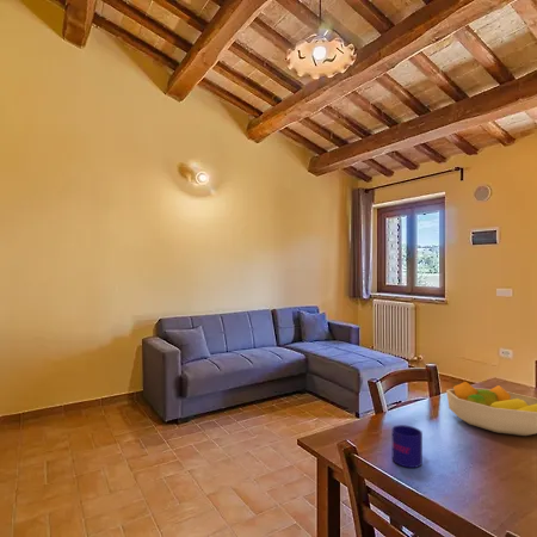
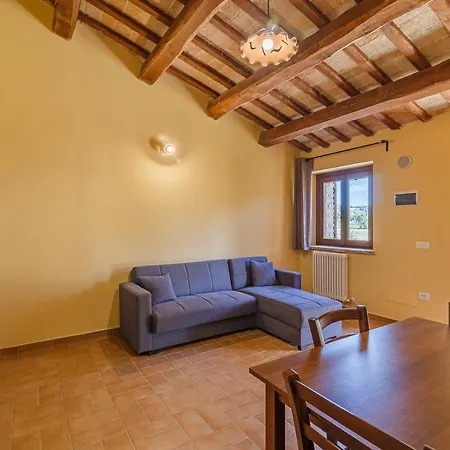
- mug [391,424,424,469]
- fruit bowl [445,381,537,437]
